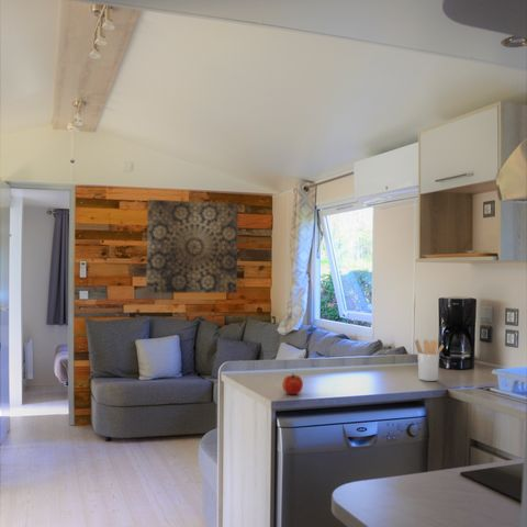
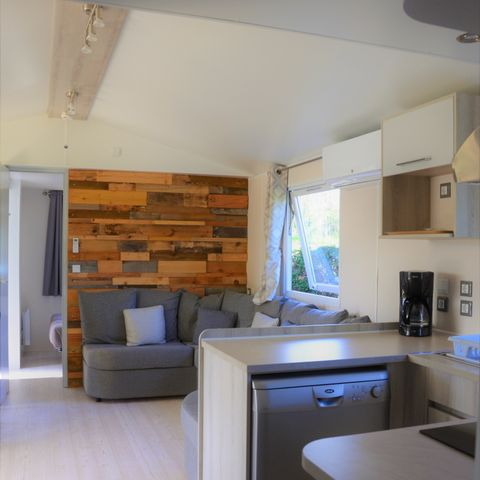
- fruit [281,372,304,395]
- utensil holder [414,338,445,382]
- wall art [145,199,239,294]
